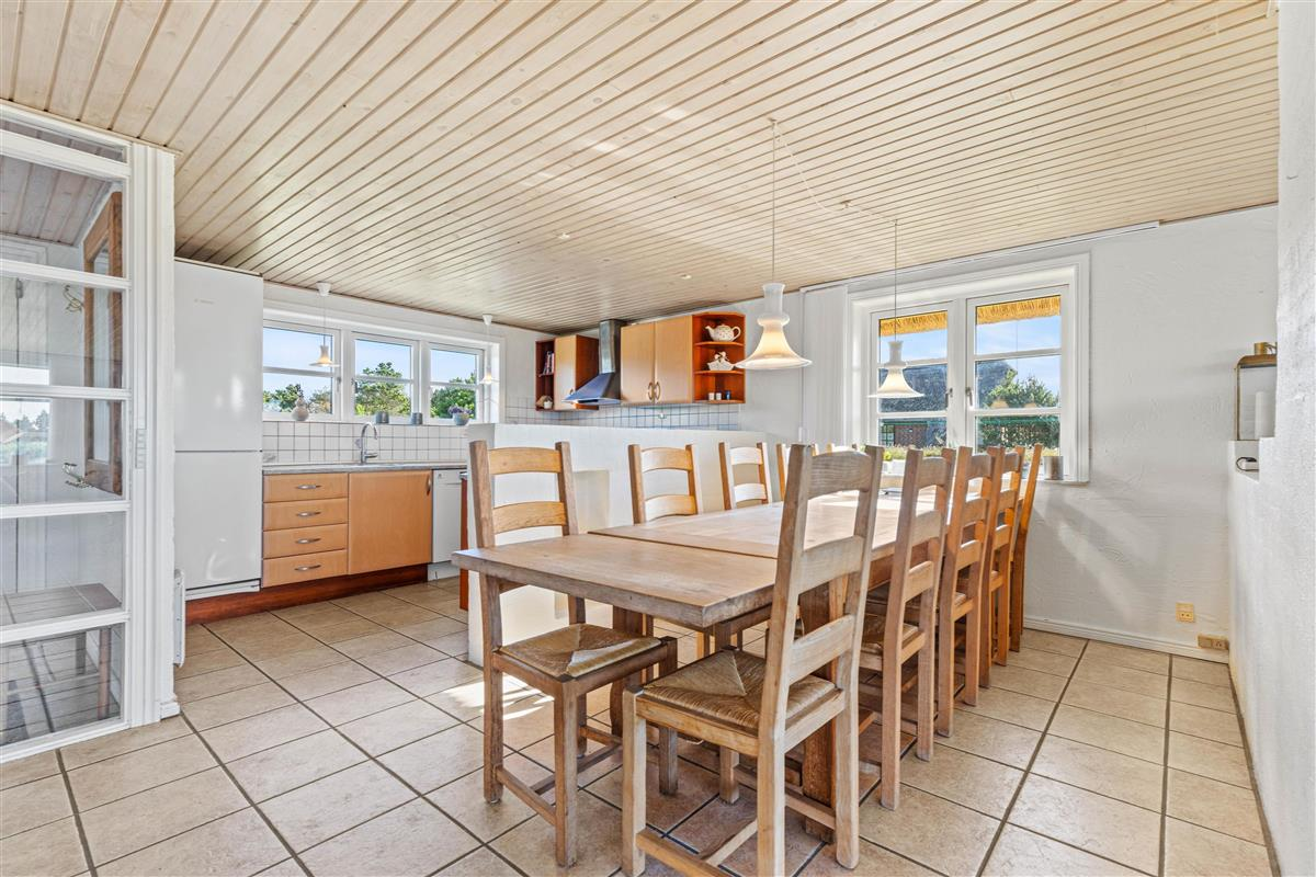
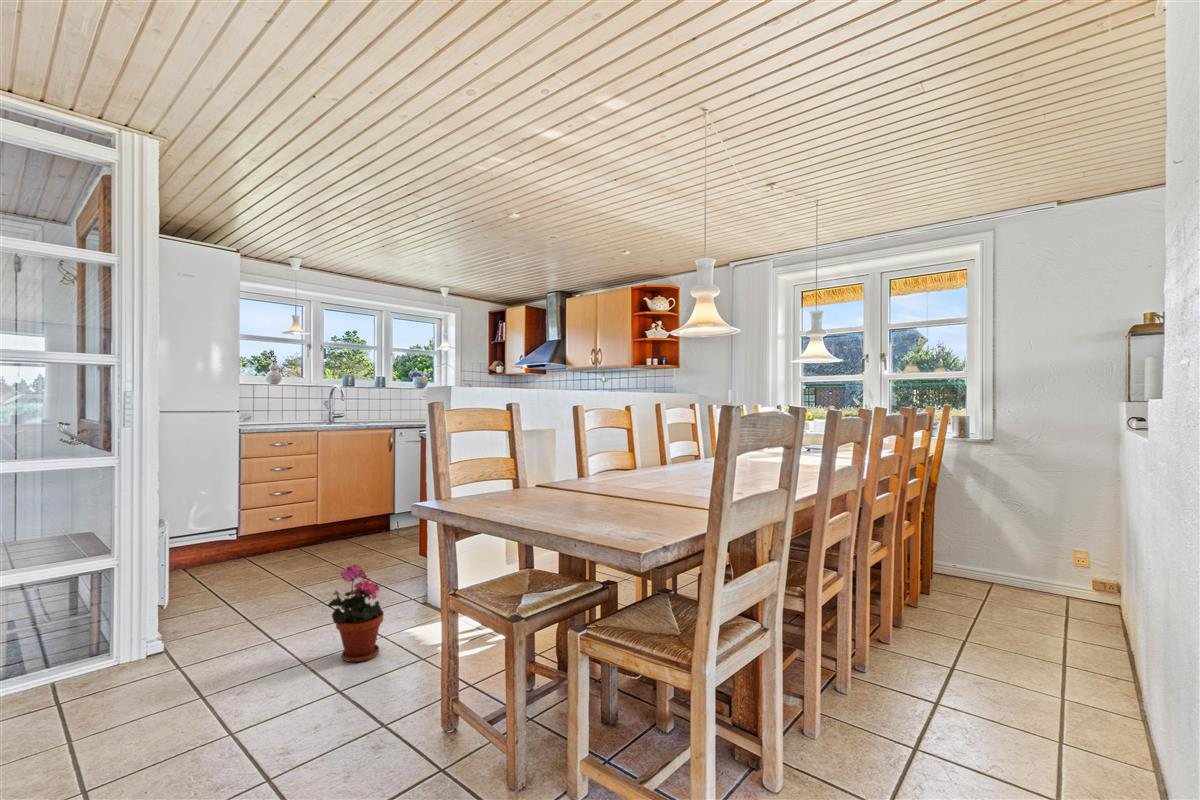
+ potted plant [326,563,385,663]
